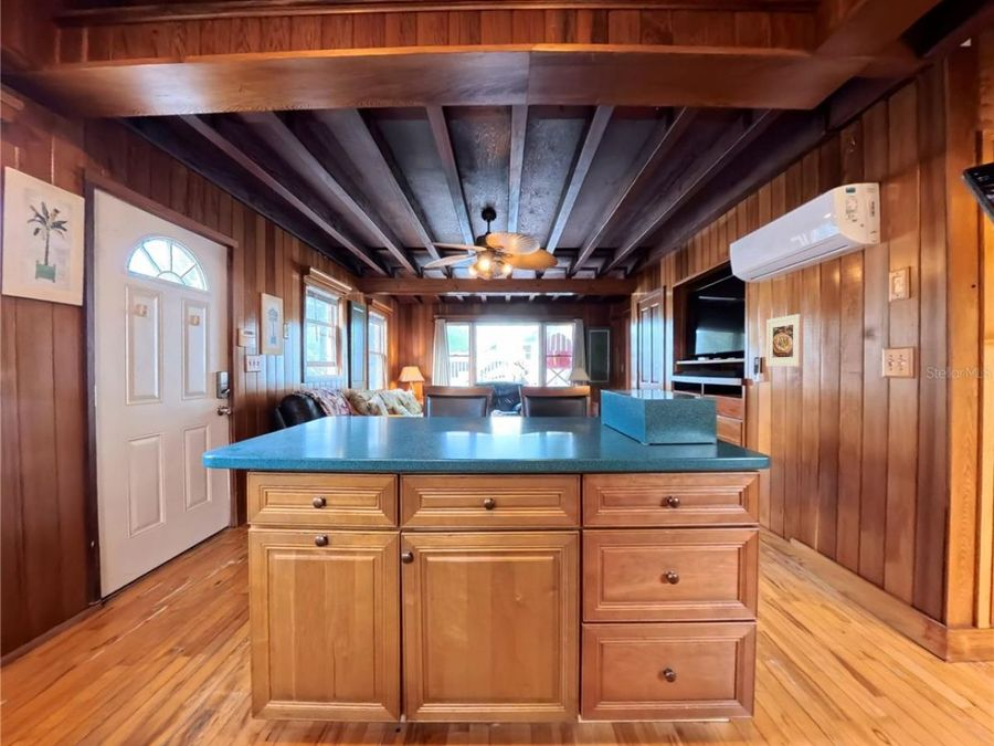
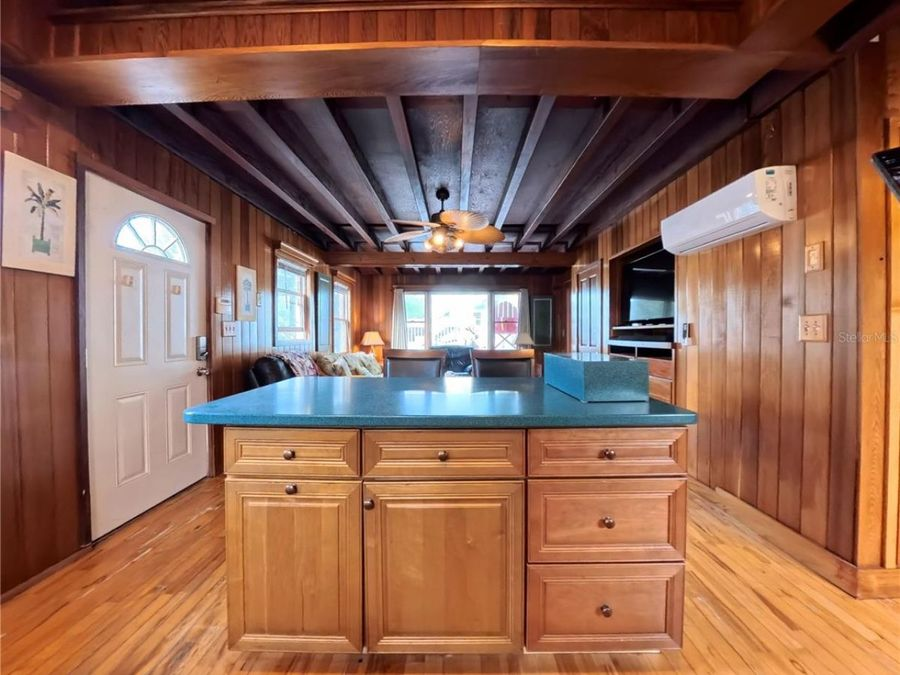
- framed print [765,313,804,368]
